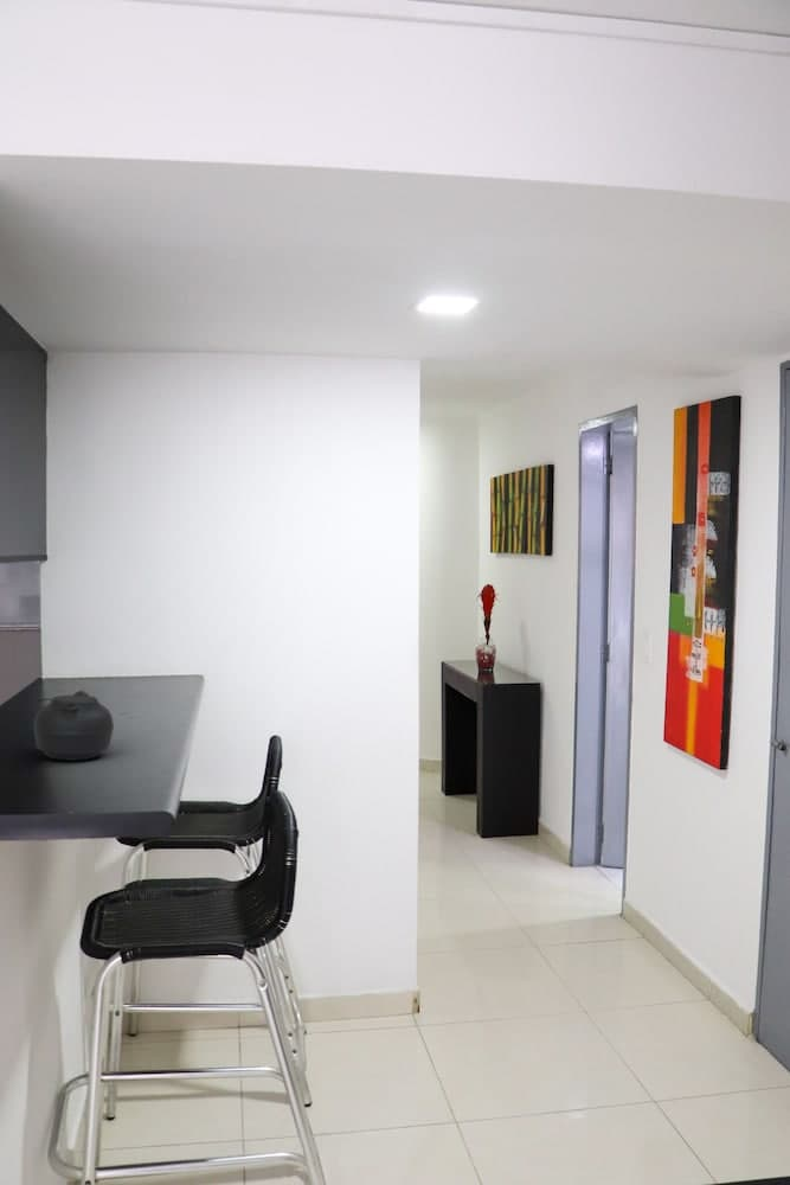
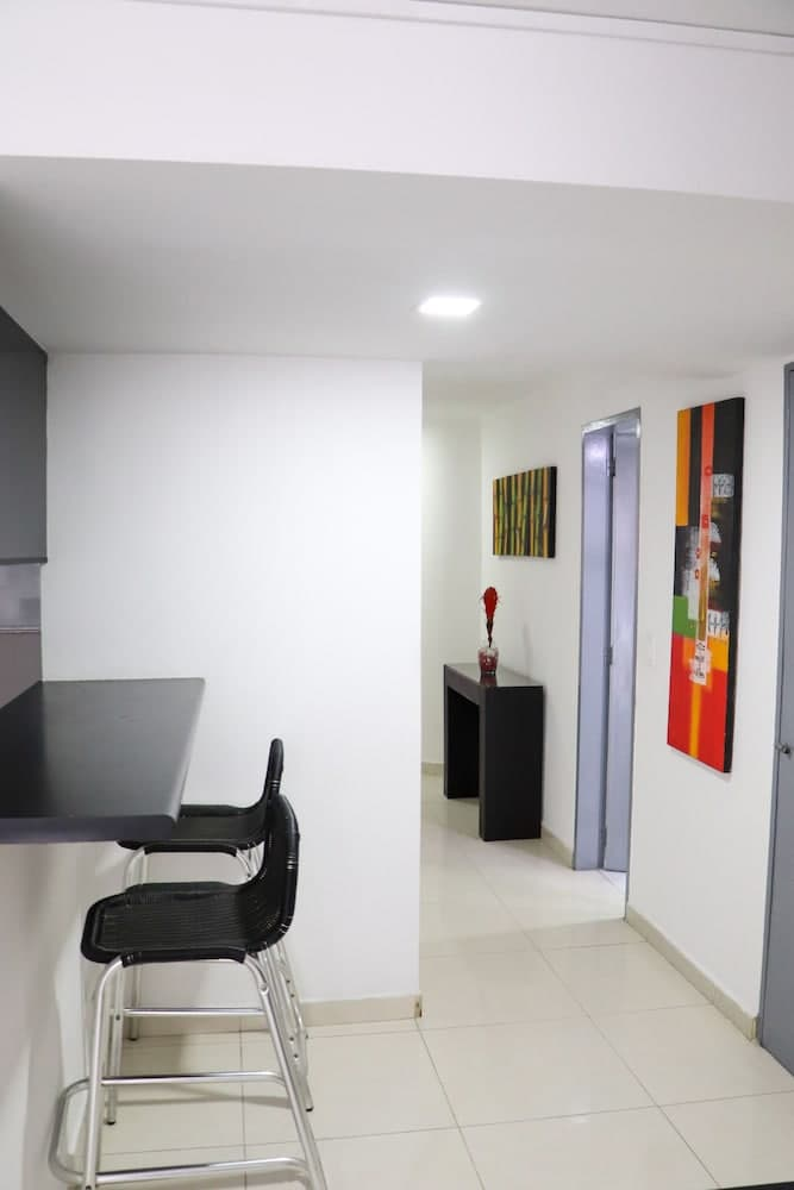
- teapot [28,690,115,762]
